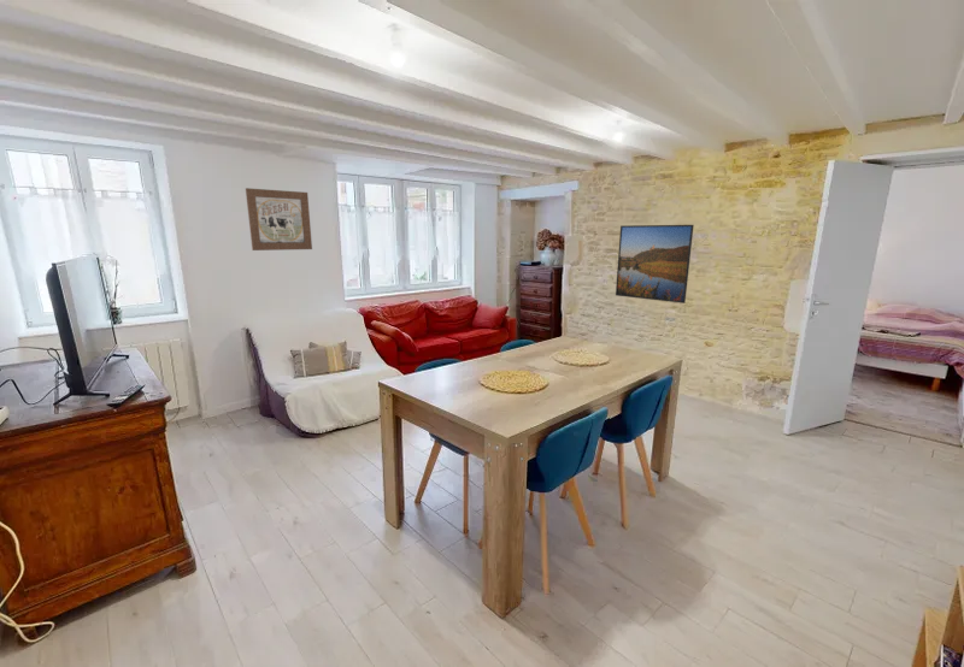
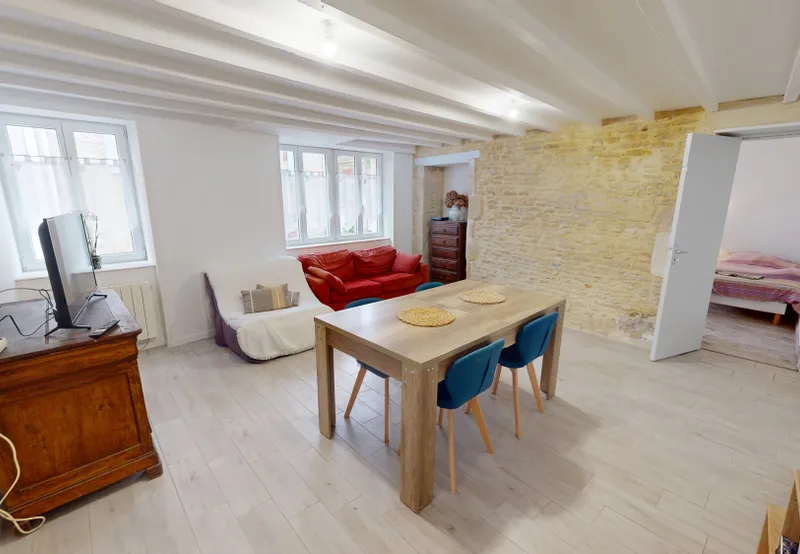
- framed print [615,224,694,305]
- wall art [245,187,313,252]
